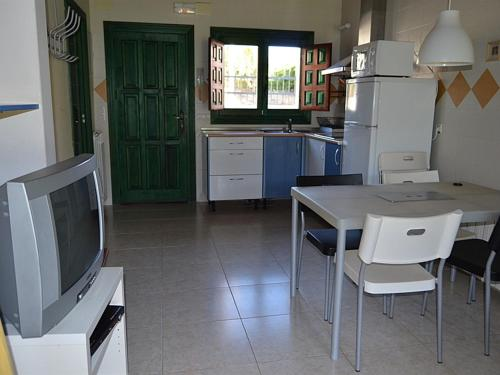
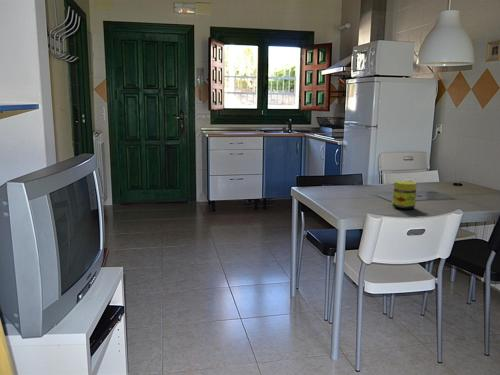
+ jar [392,180,418,210]
